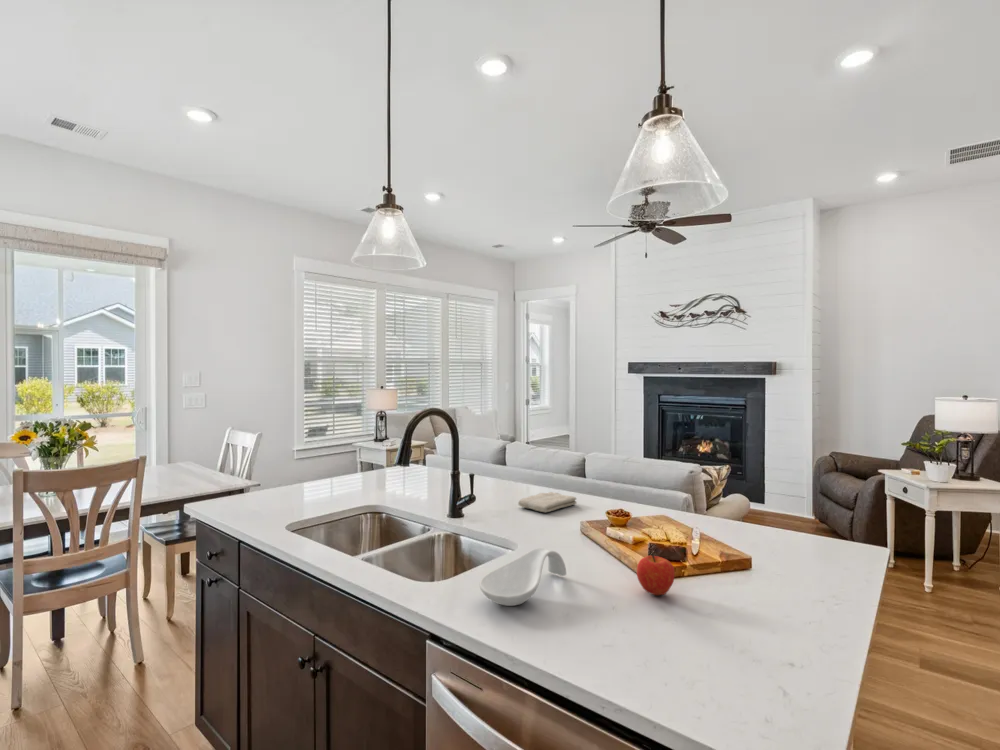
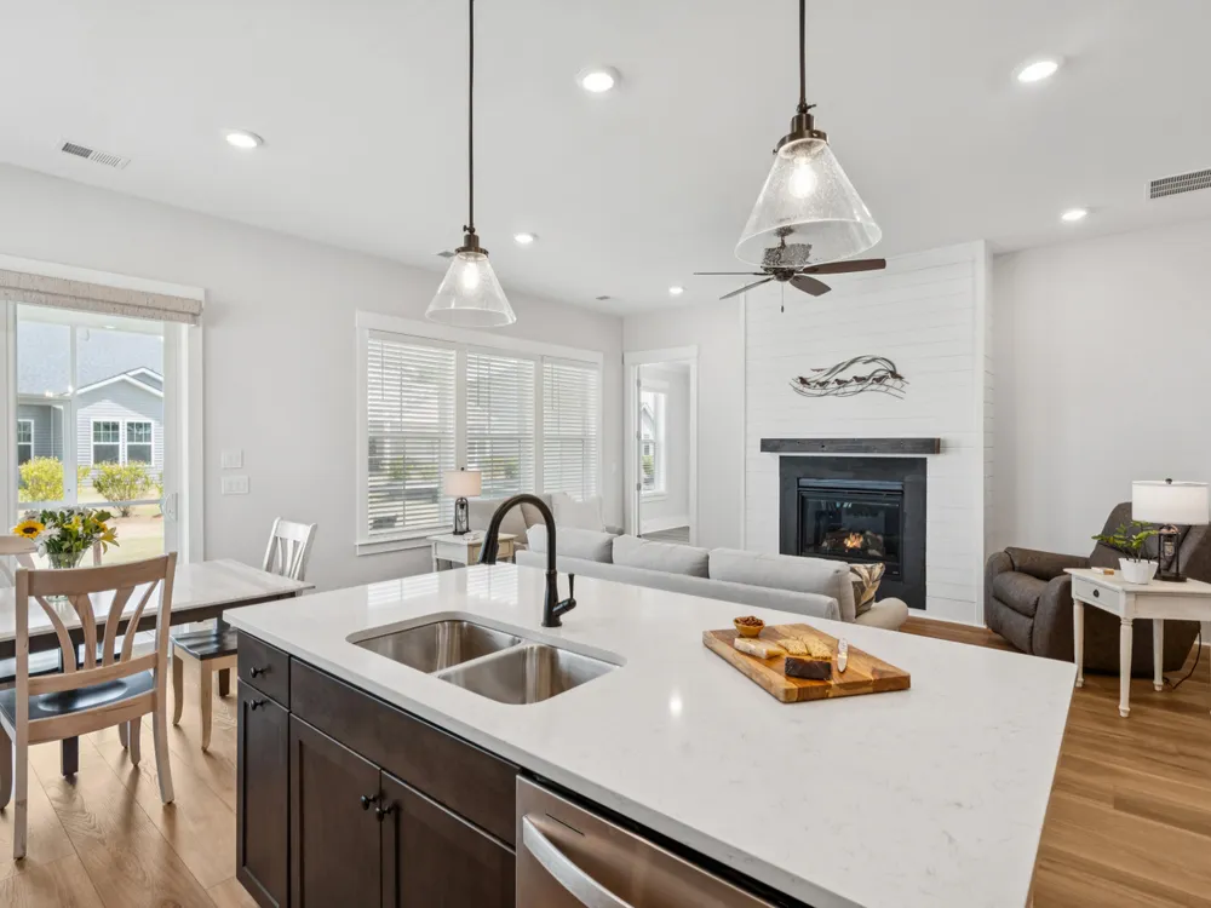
- spoon rest [479,547,567,607]
- washcloth [517,491,578,513]
- fruit [636,554,675,596]
